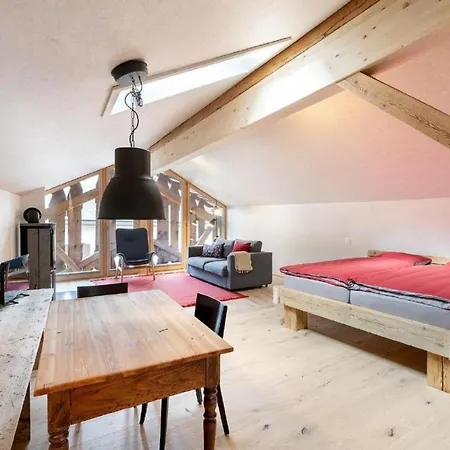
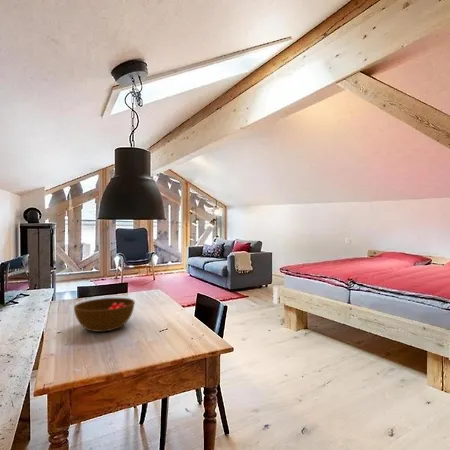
+ bowl [73,297,136,333]
